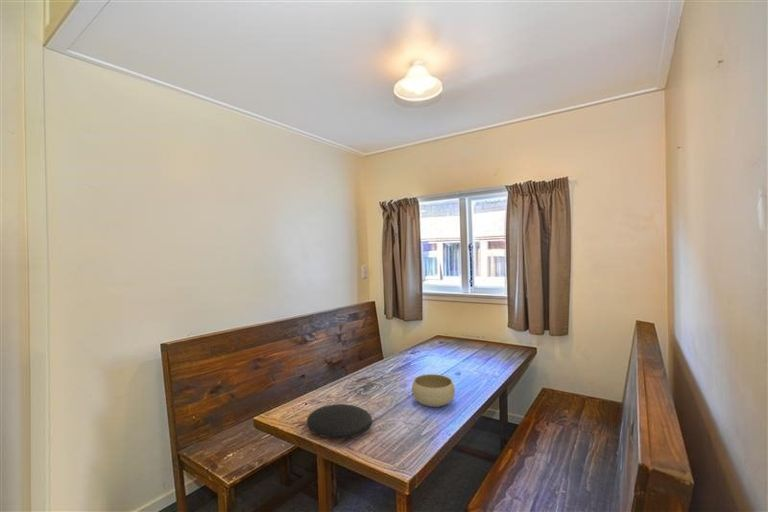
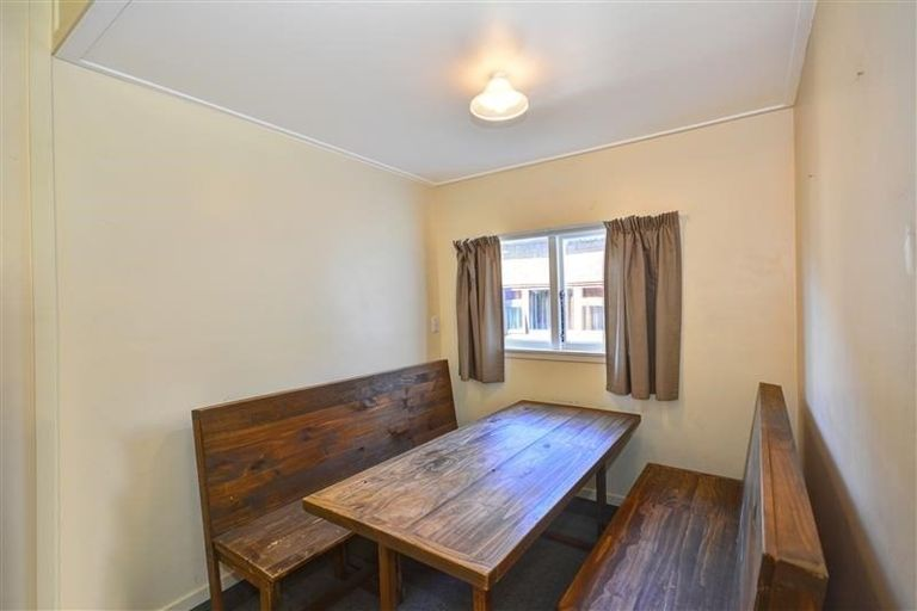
- plate [306,403,373,439]
- bowl [411,373,456,408]
